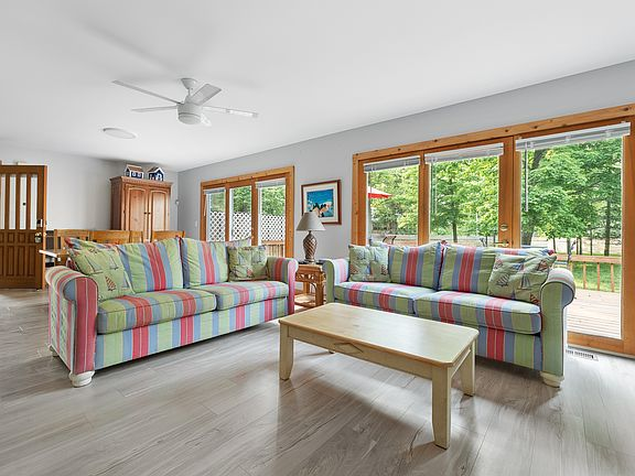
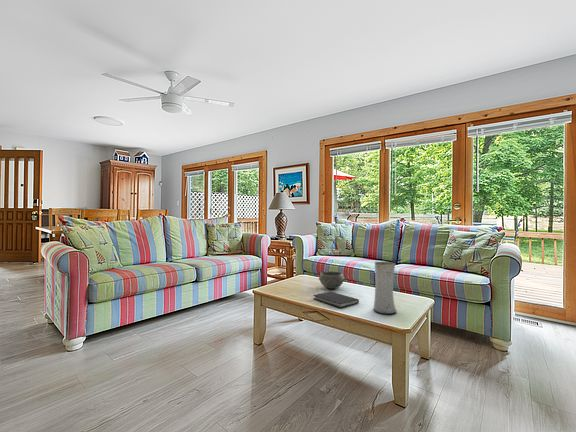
+ diary [312,291,360,309]
+ vase [372,260,398,315]
+ bowl [318,271,345,290]
